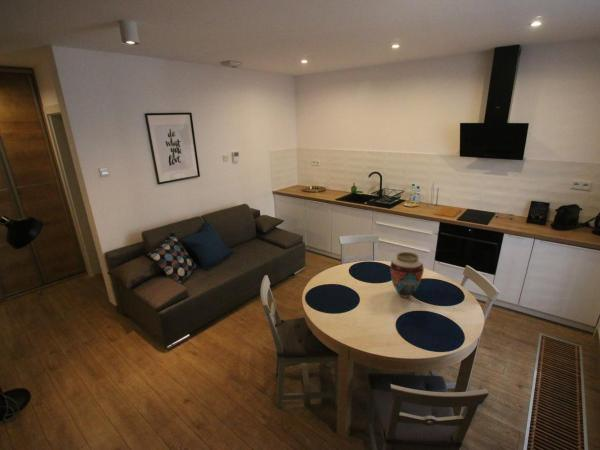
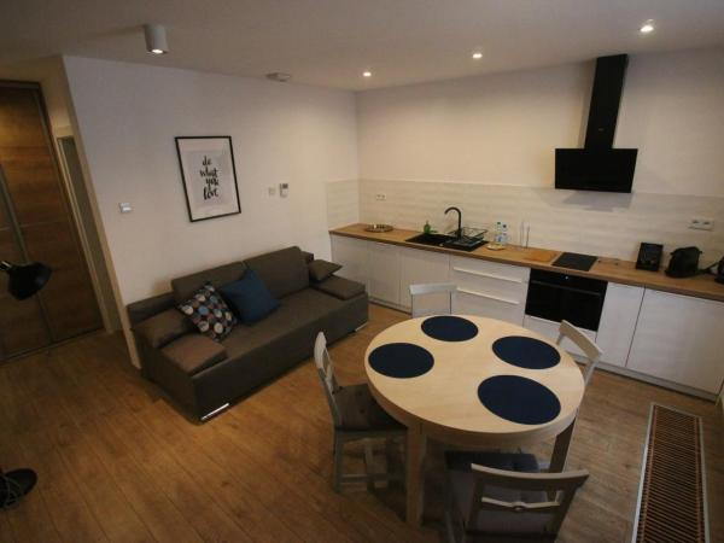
- vase [389,251,425,299]
